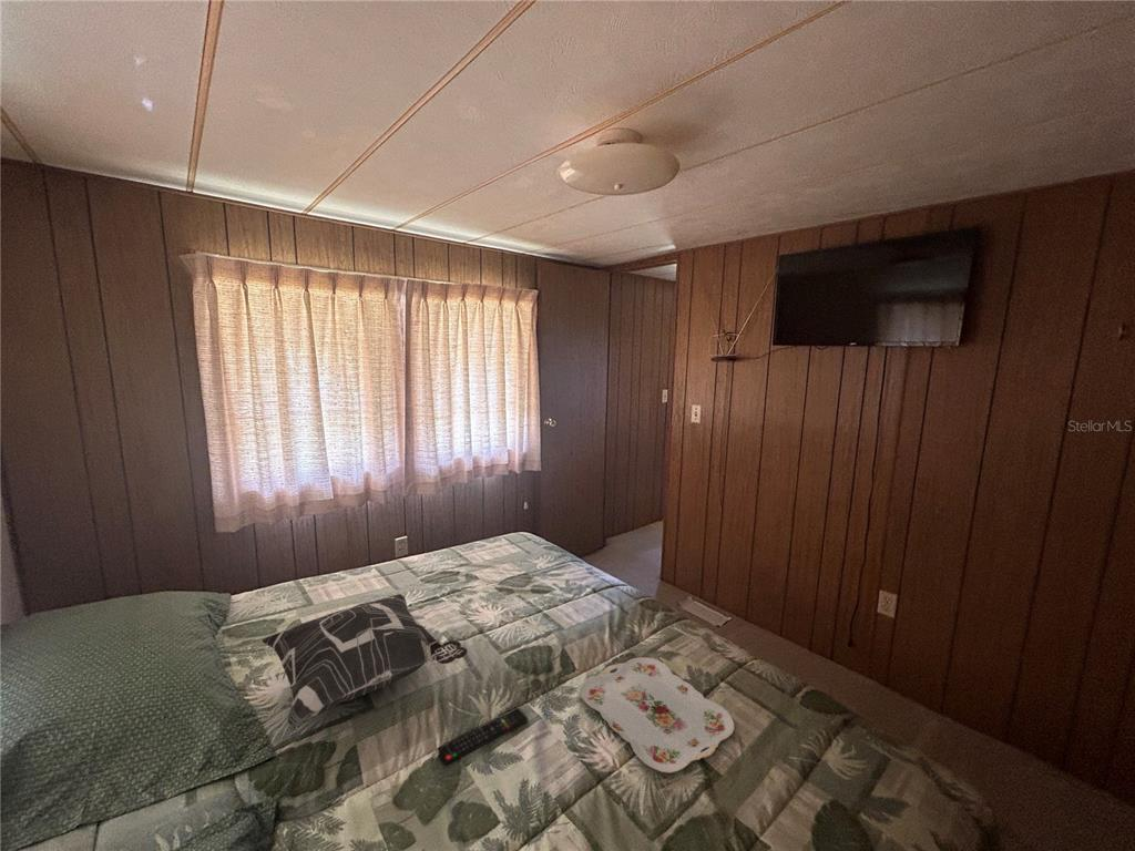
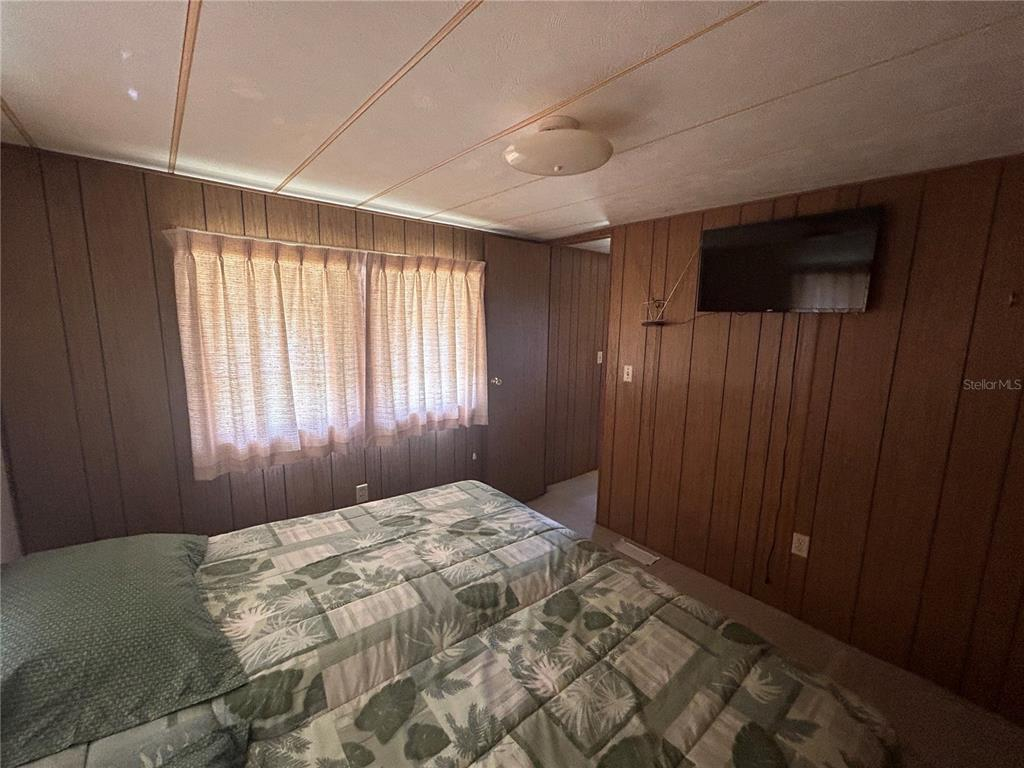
- remote control [437,706,529,767]
- decorative pillow [260,593,469,726]
- serving tray [579,656,735,775]
